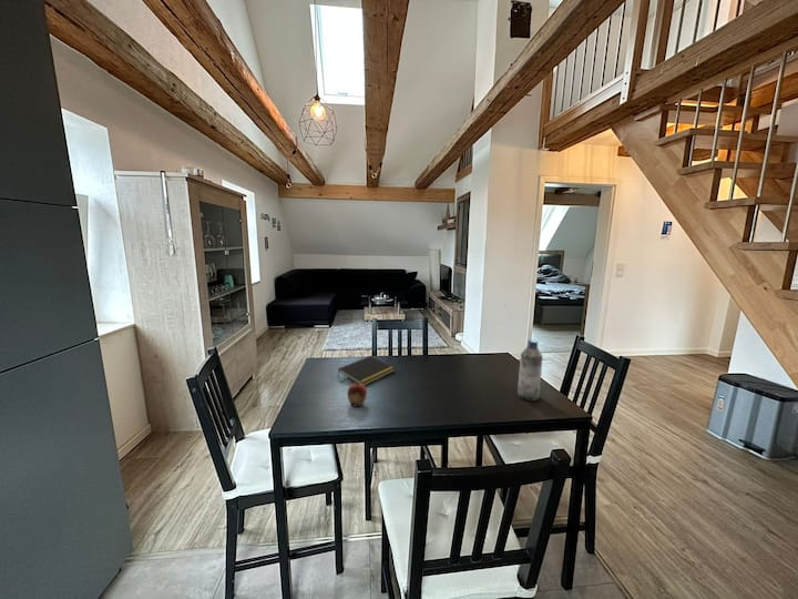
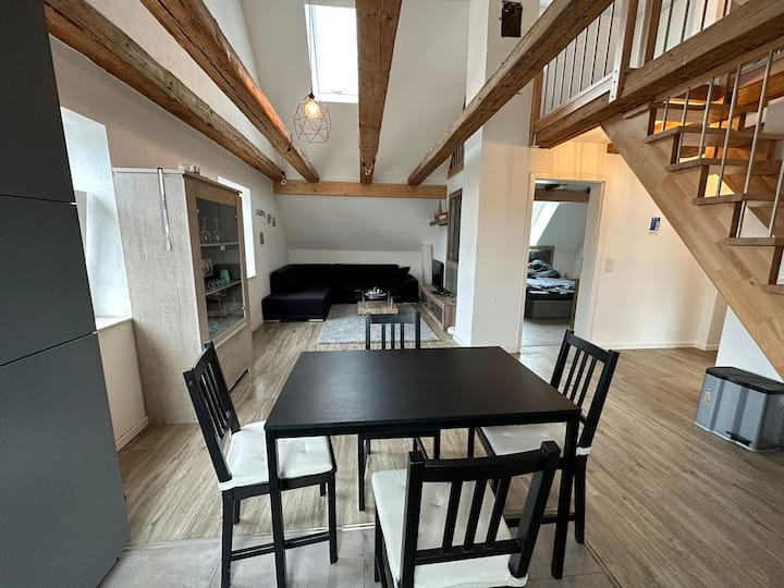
- water bottle [516,338,544,402]
- fruit [346,382,368,407]
- notepad [337,355,396,386]
